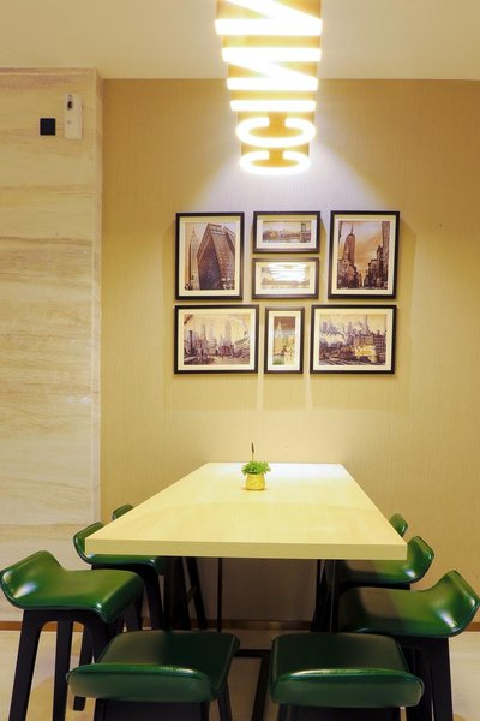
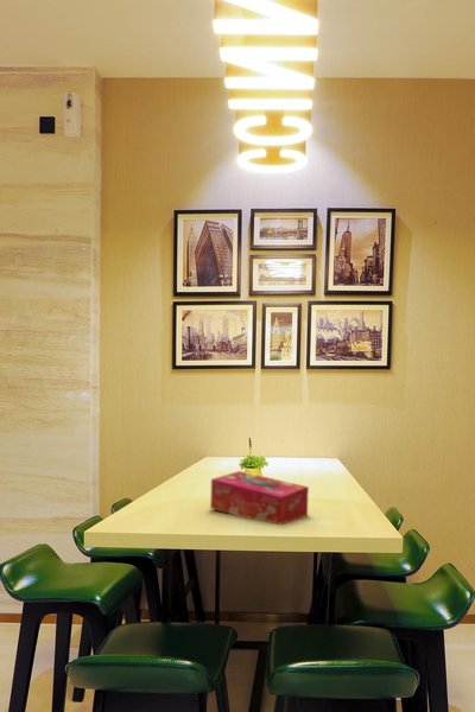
+ tissue box [209,470,310,526]
